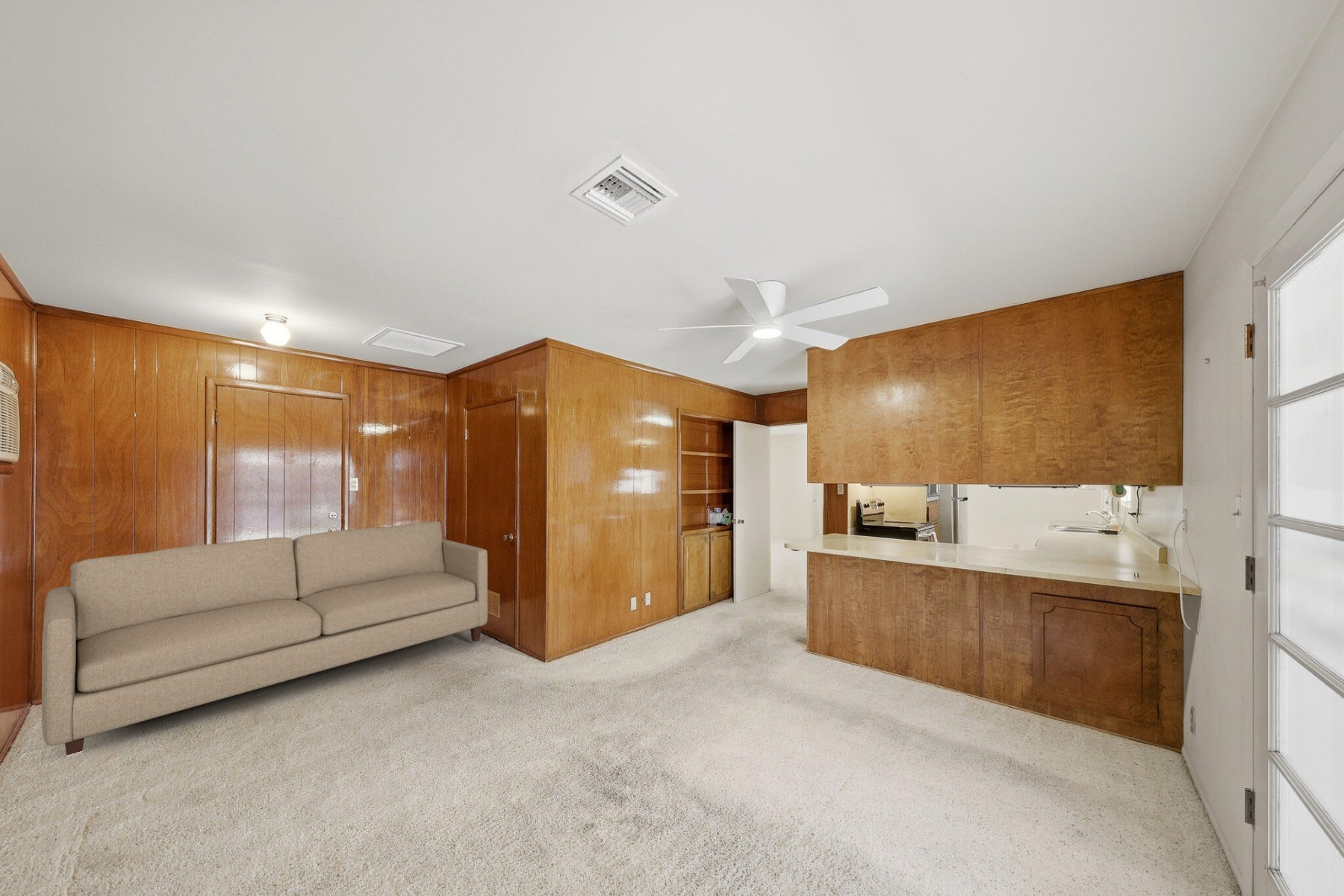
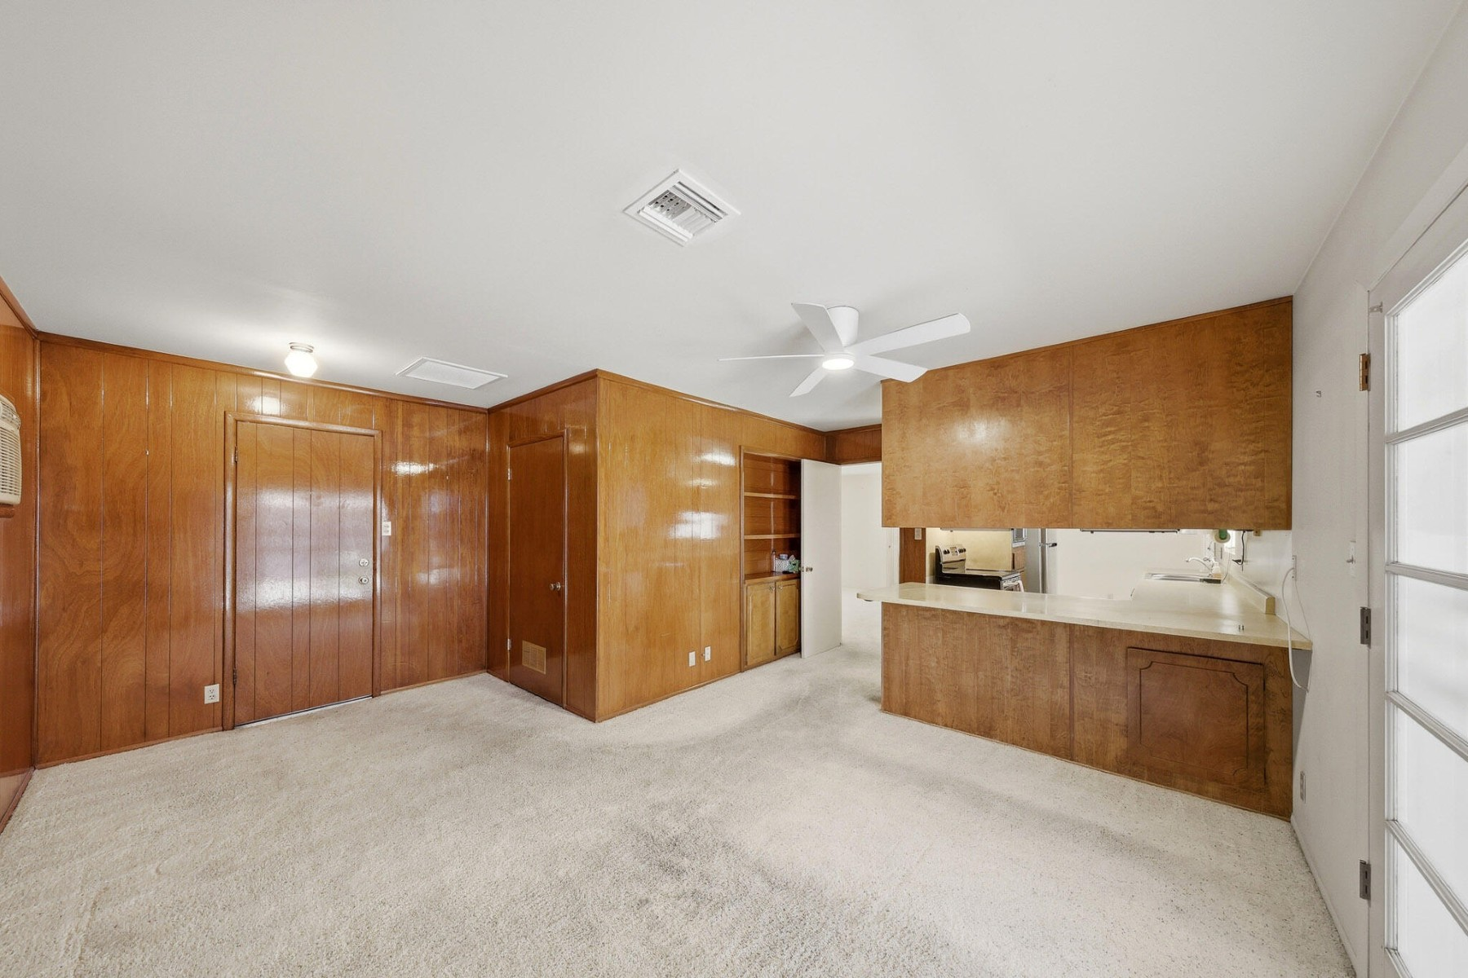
- sofa [41,520,488,755]
